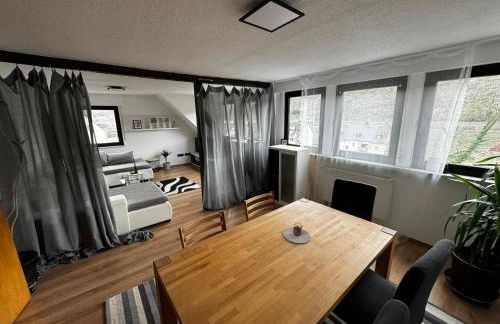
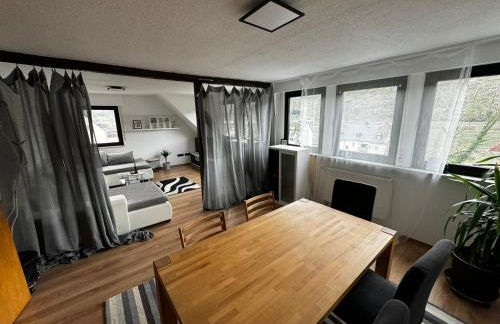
- teapot [282,222,311,244]
